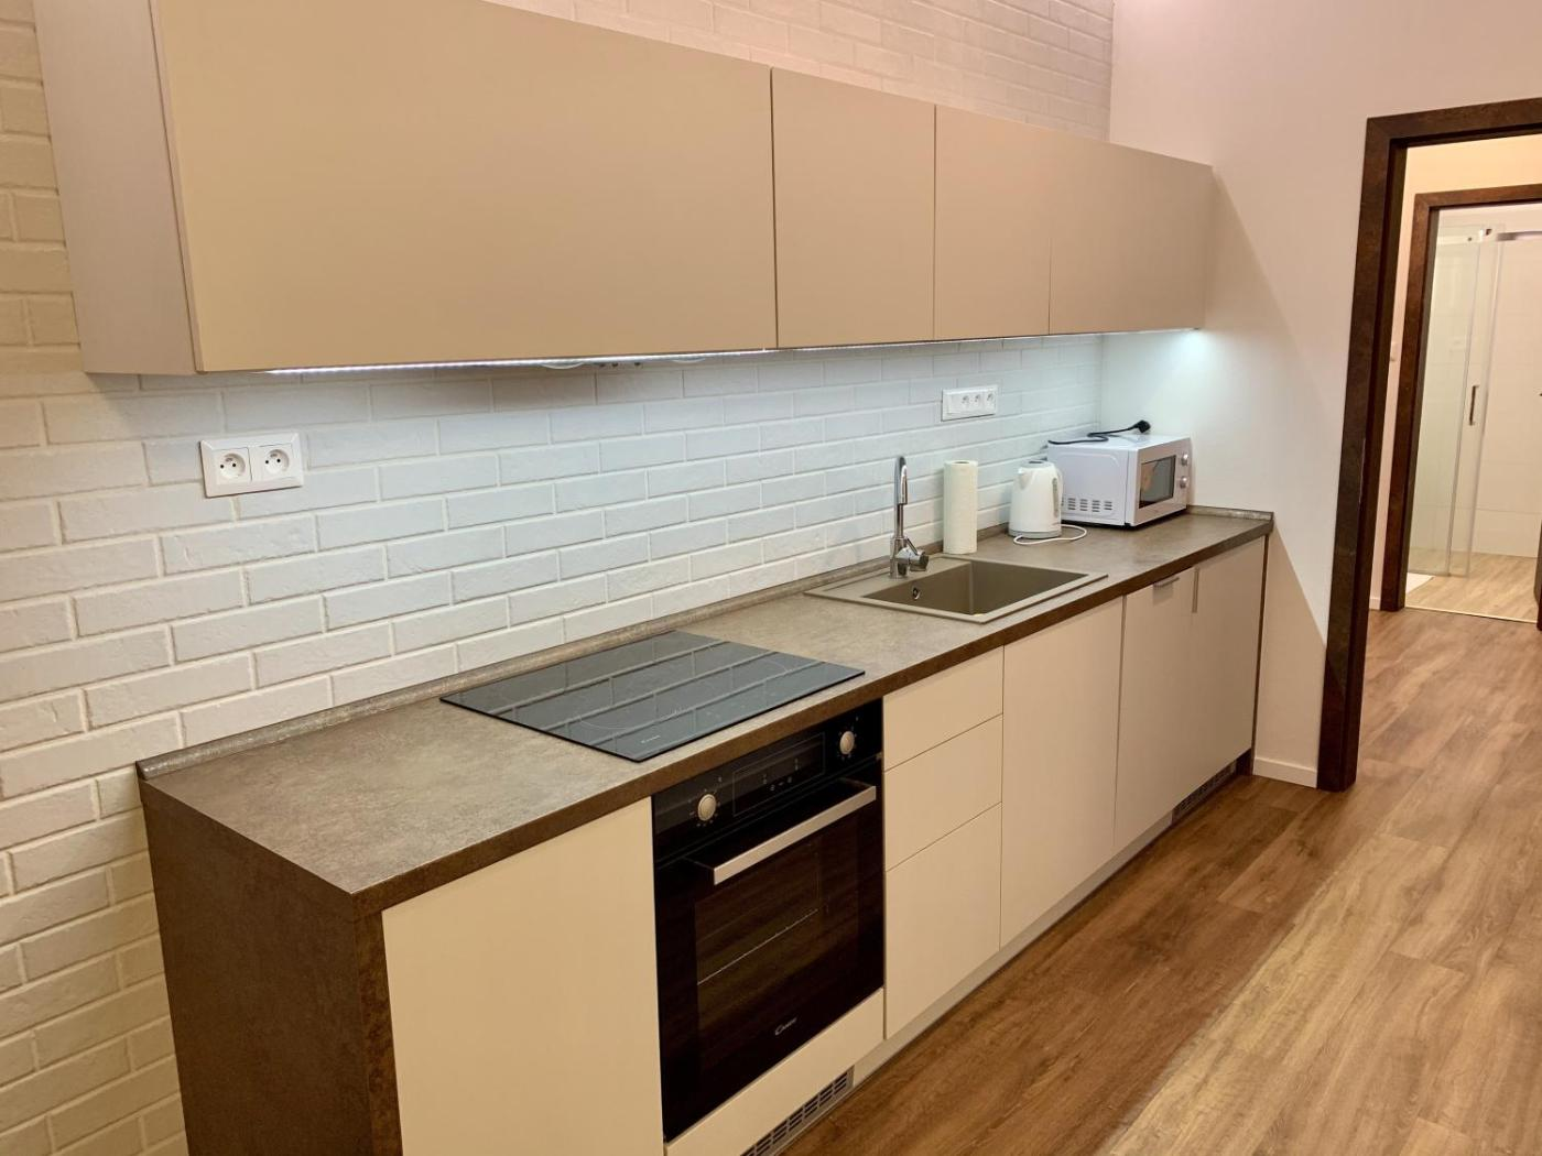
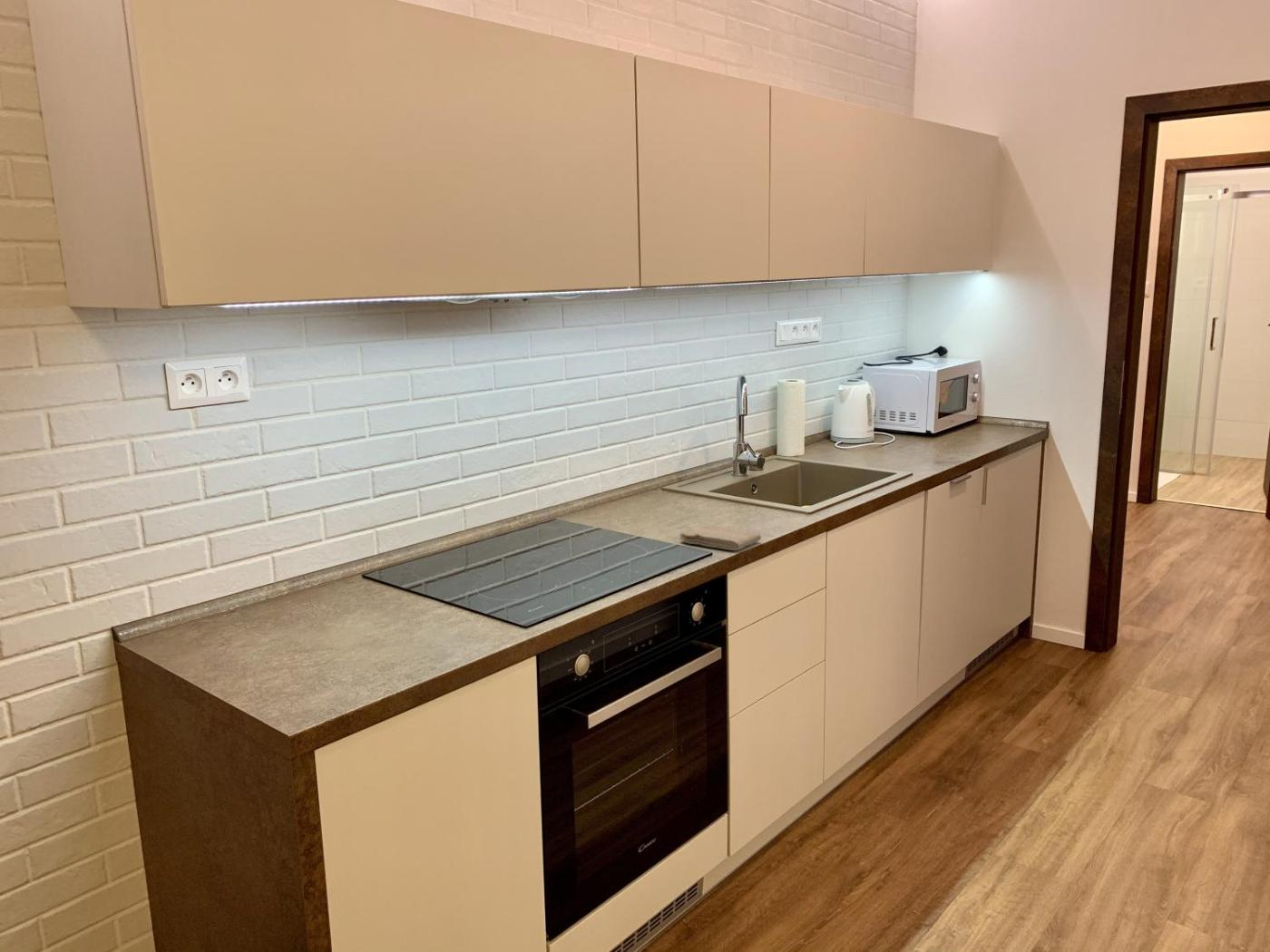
+ washcloth [679,523,762,551]
